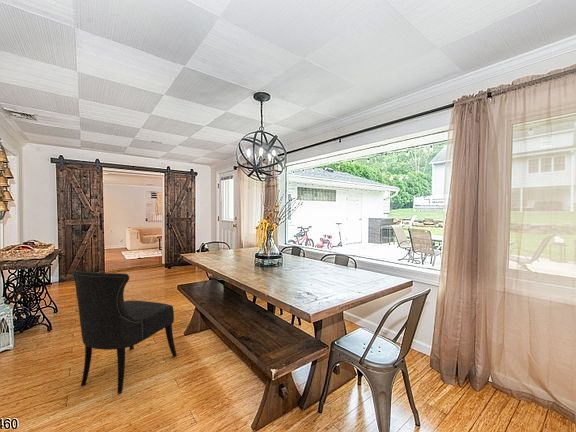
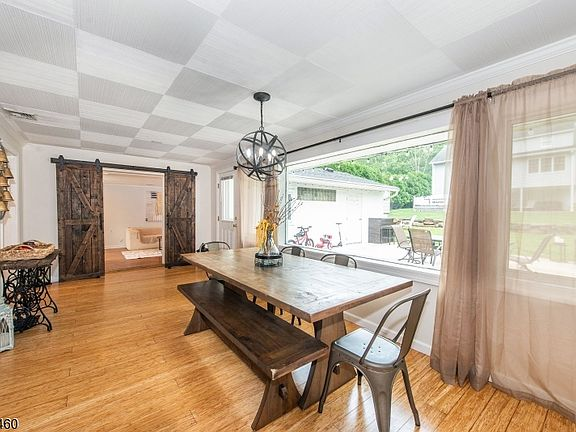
- dining chair [72,269,178,395]
